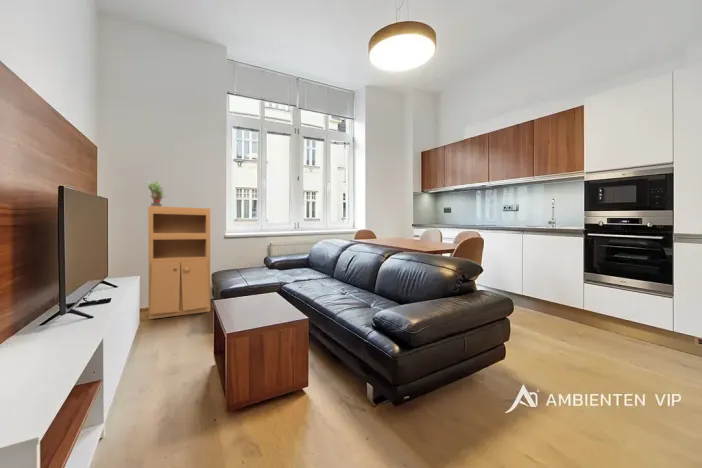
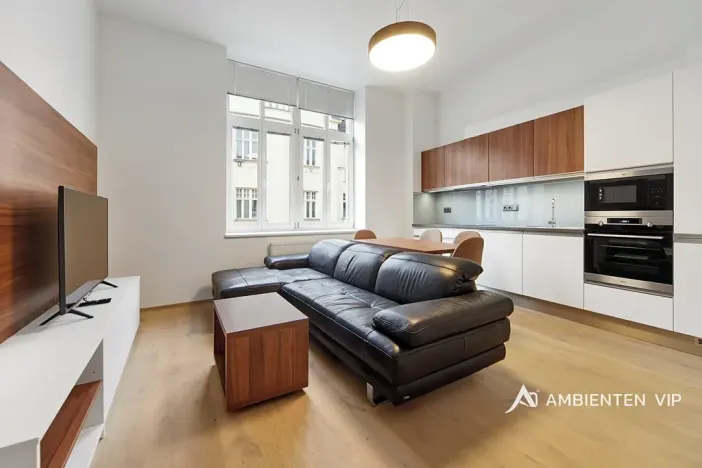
- potted plant [146,179,169,207]
- storage cabinet [147,205,211,320]
